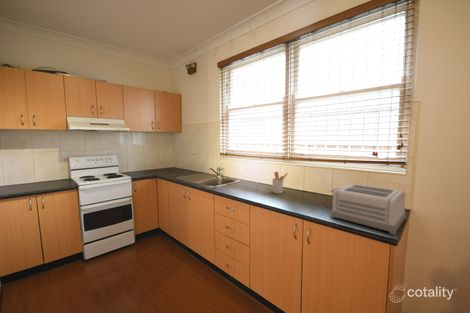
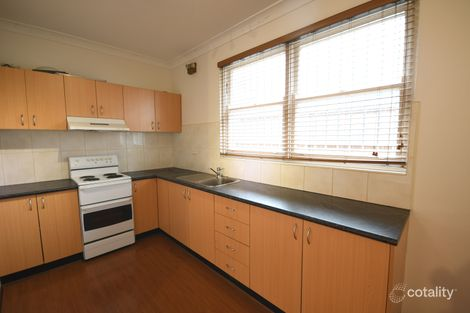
- toaster [329,183,407,236]
- utensil holder [271,171,289,194]
